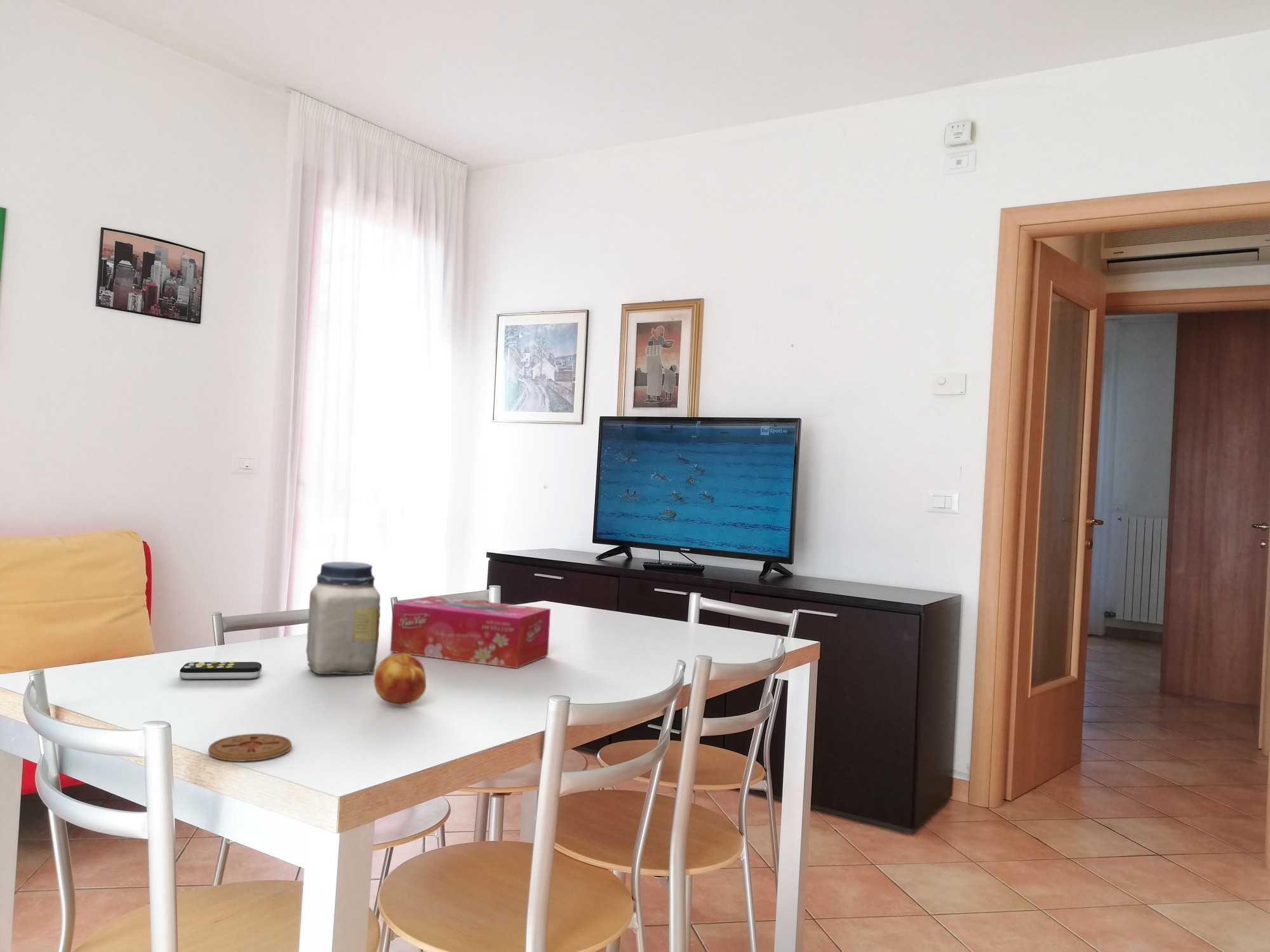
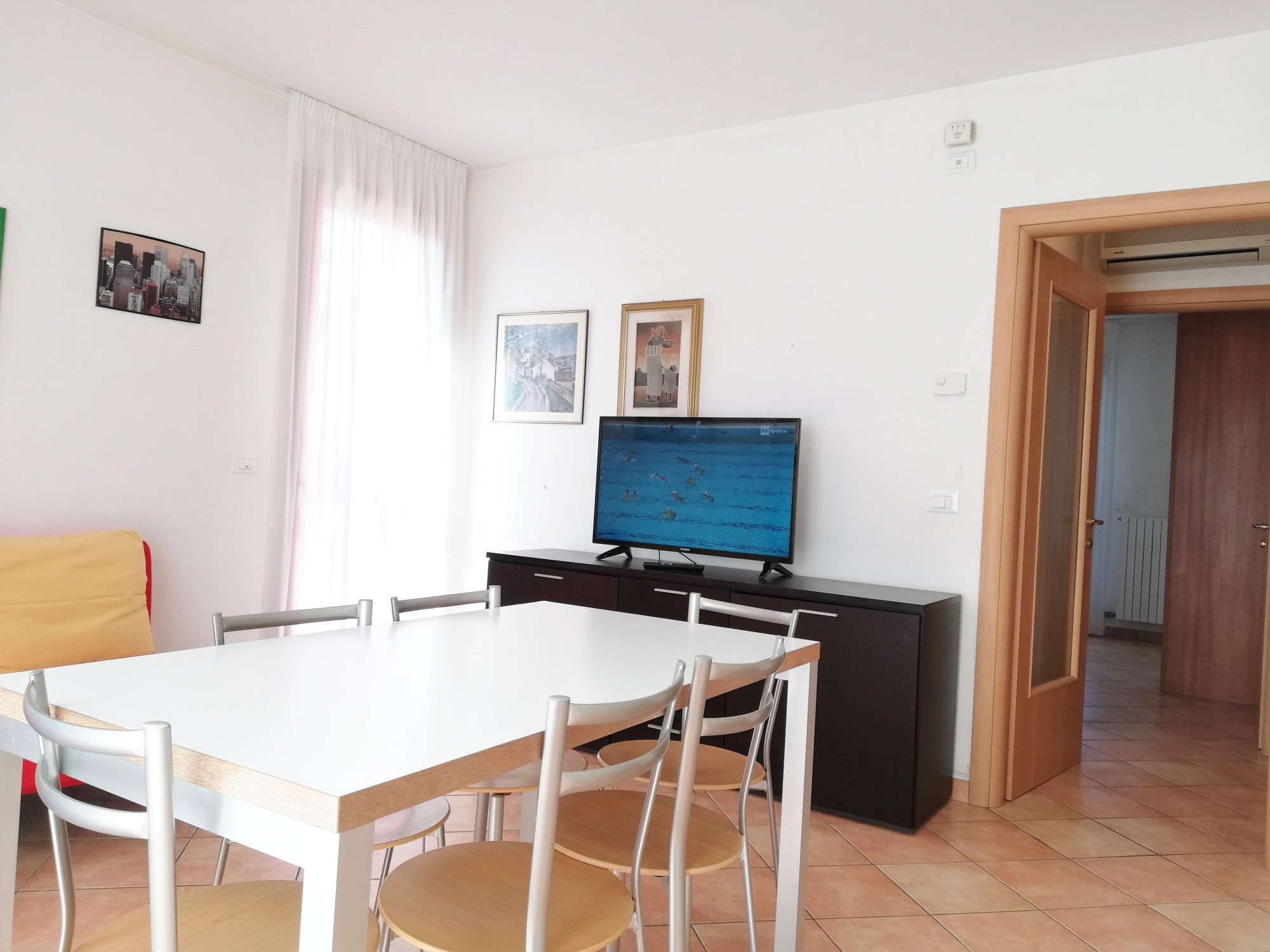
- remote control [179,661,262,680]
- coaster [208,733,292,762]
- tissue box [390,595,551,669]
- jar [305,561,381,675]
- fruit [373,652,427,706]
